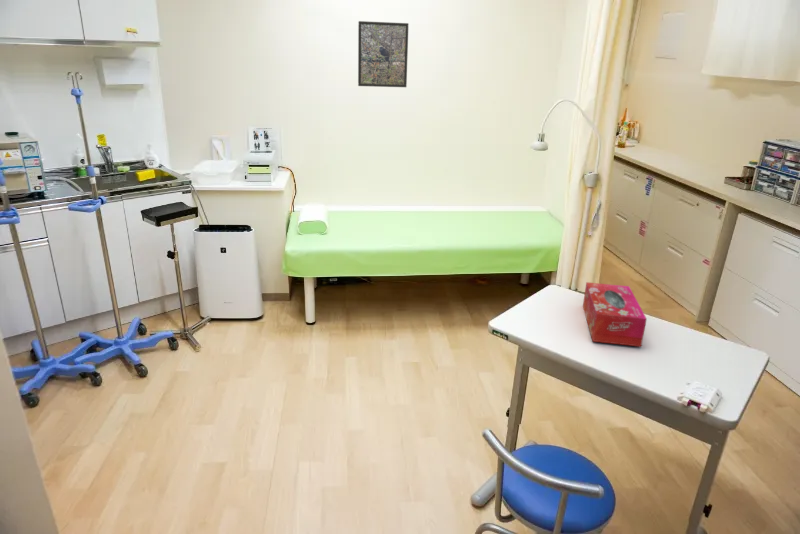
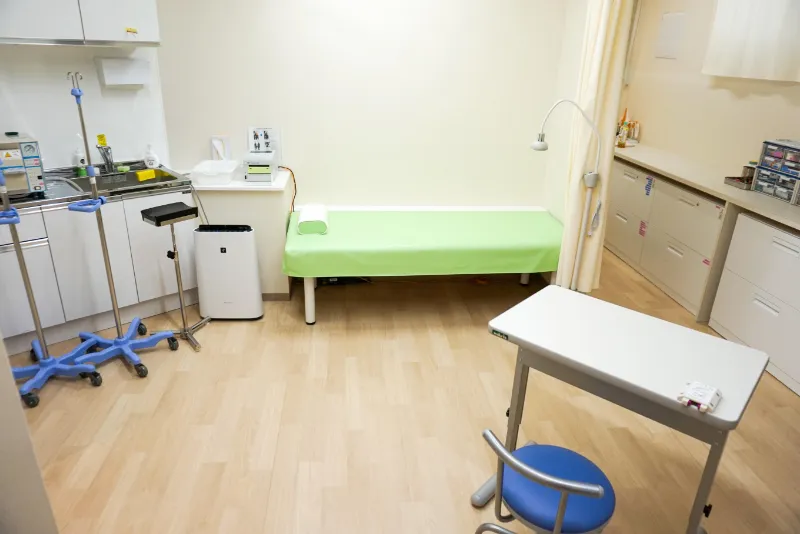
- tissue box [582,281,648,348]
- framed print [357,20,410,88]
